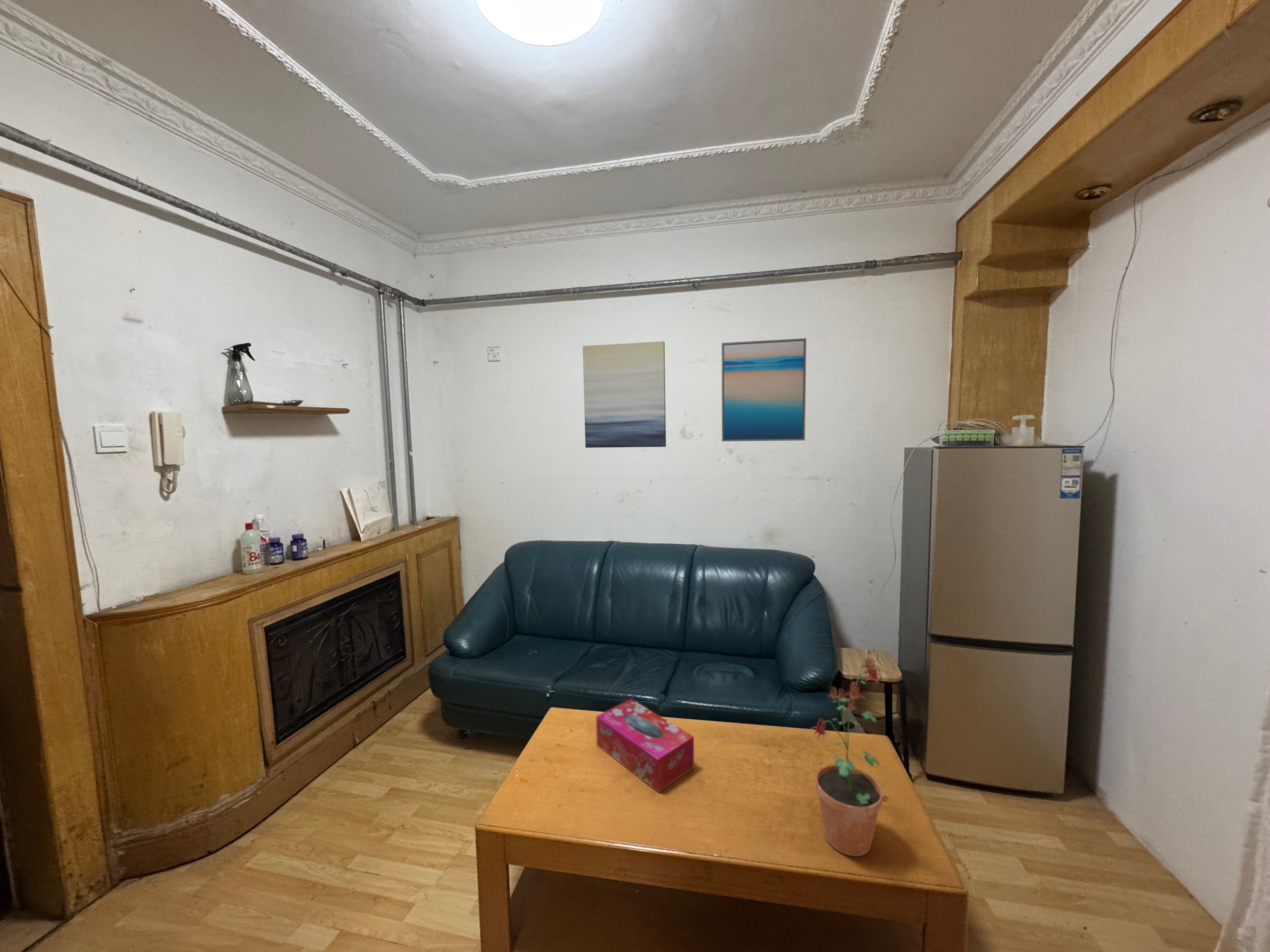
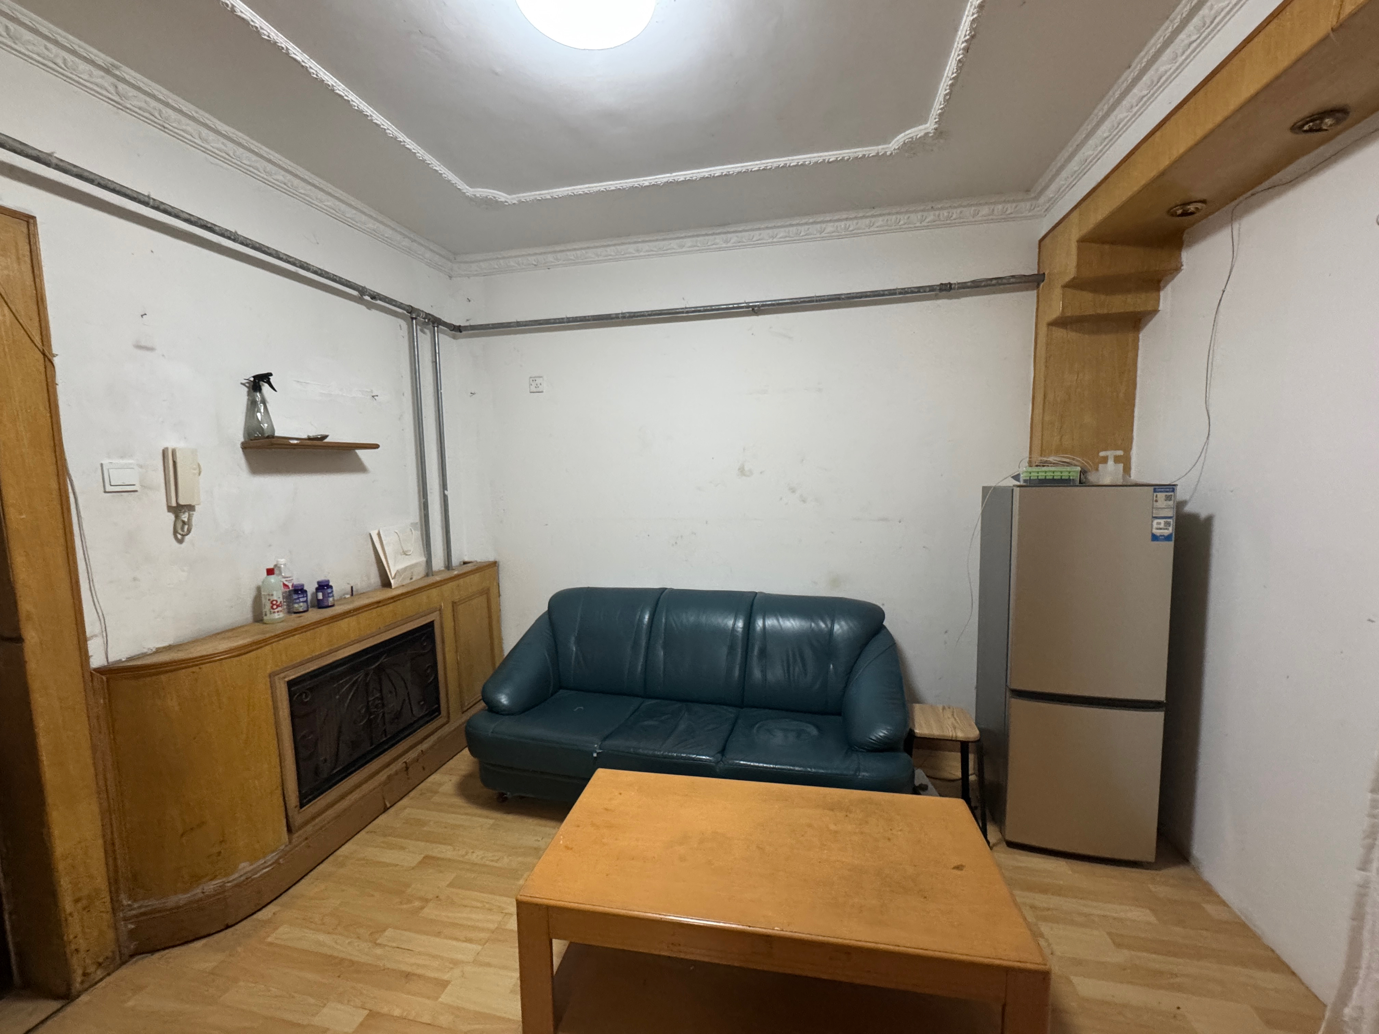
- wall art [582,341,666,448]
- wall art [721,338,807,442]
- potted plant [810,657,885,857]
- tissue box [596,699,695,792]
